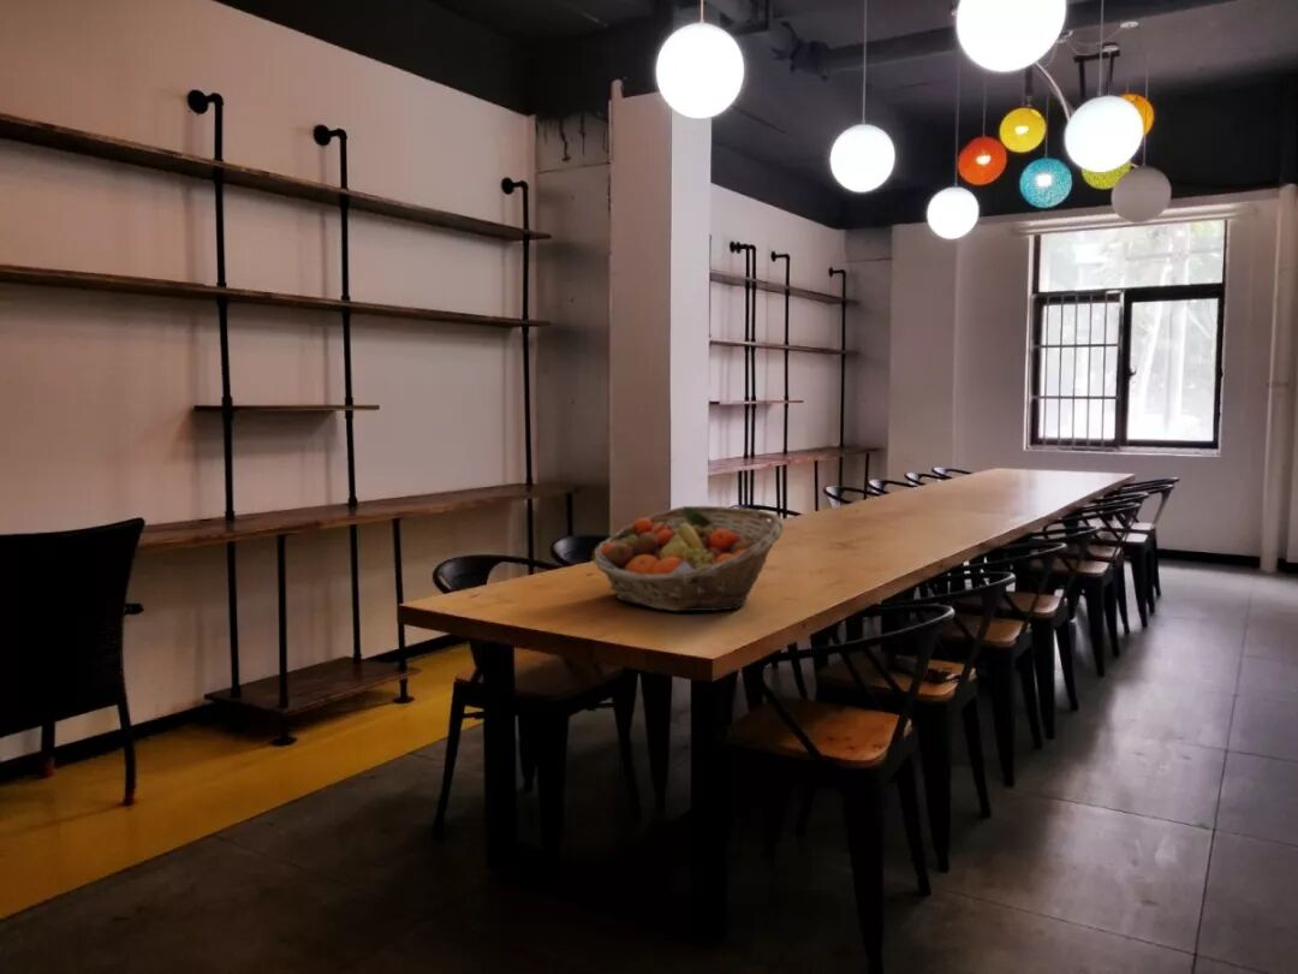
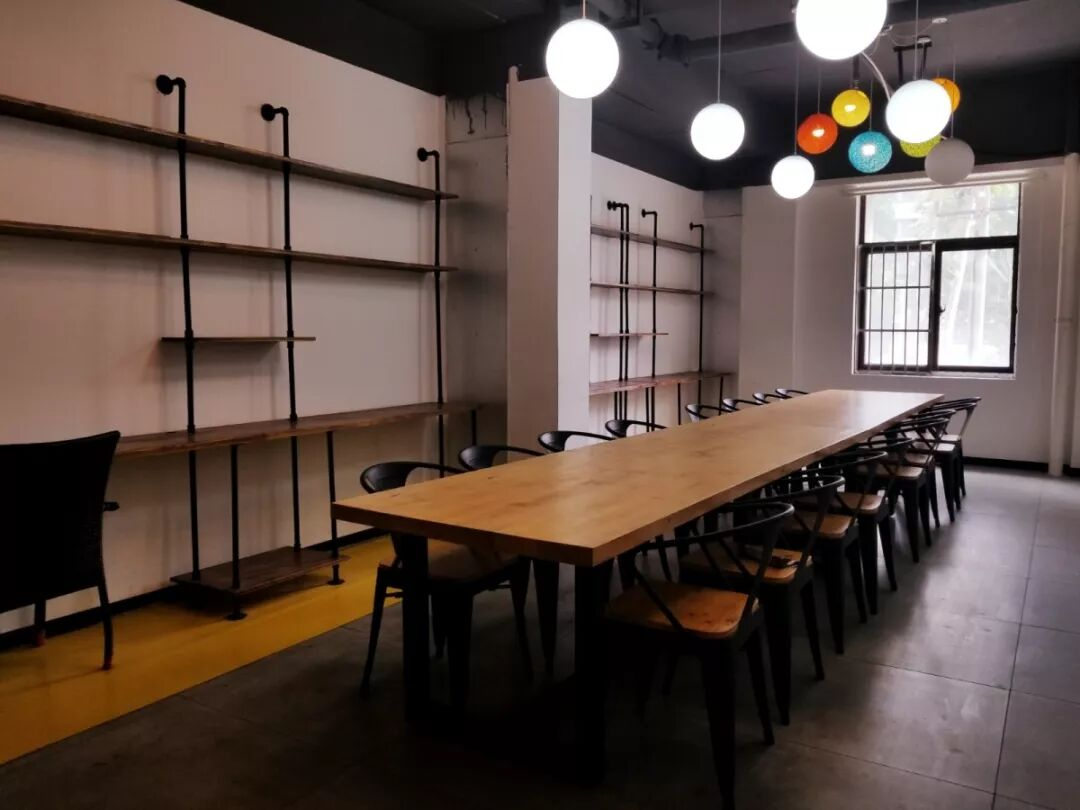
- fruit basket [593,505,785,612]
